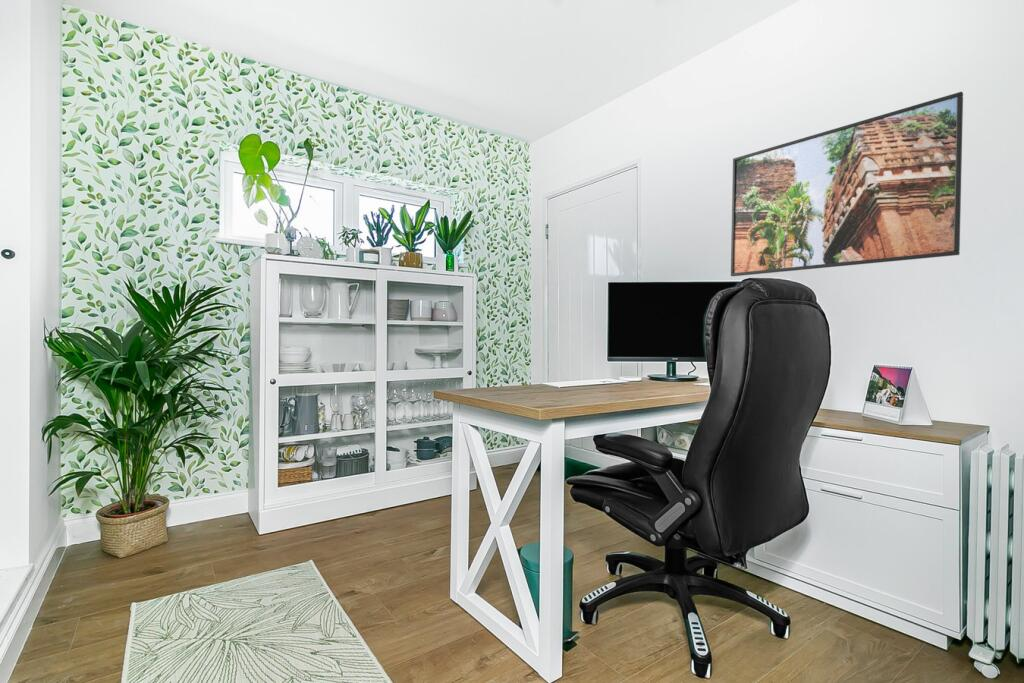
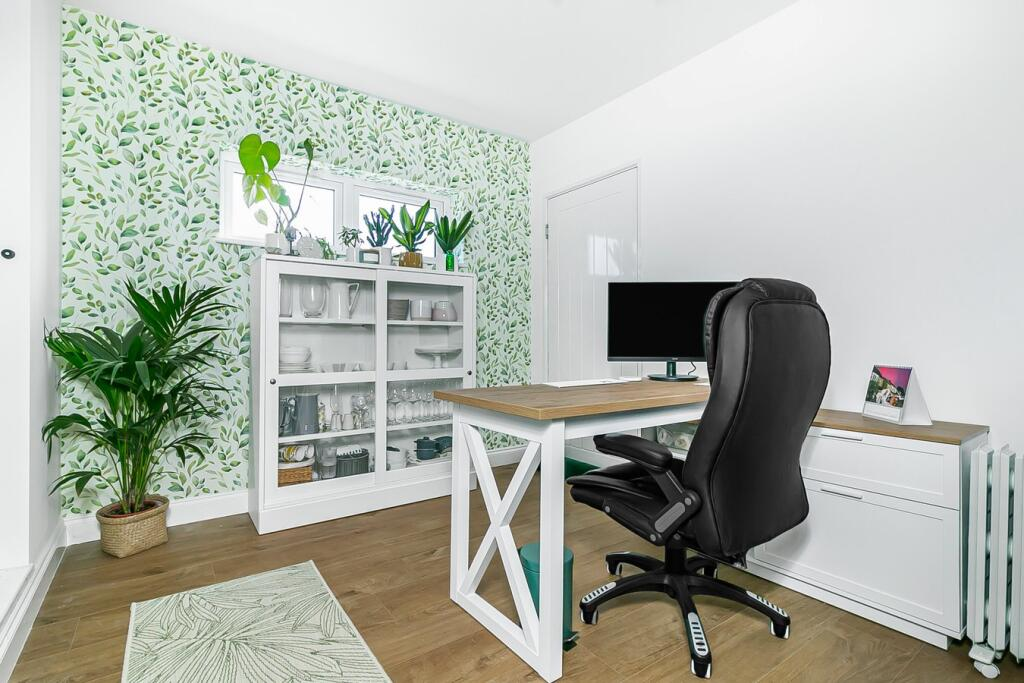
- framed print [730,91,964,277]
